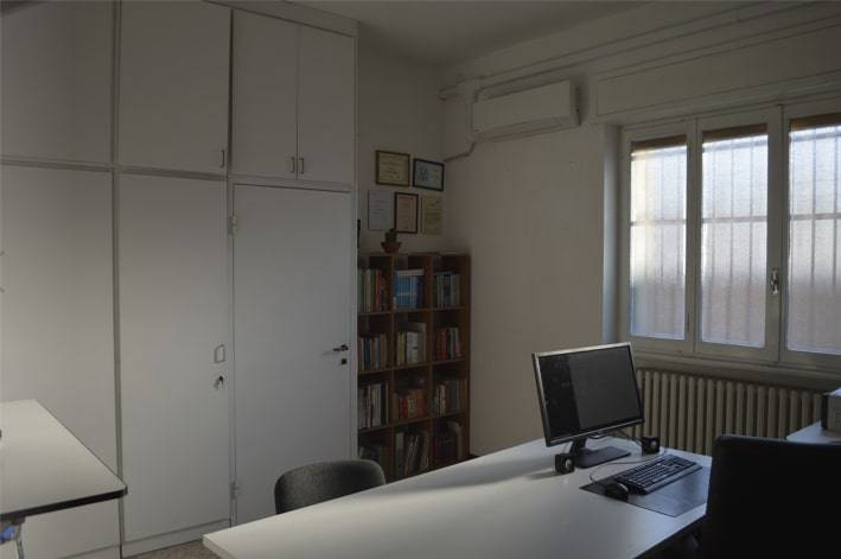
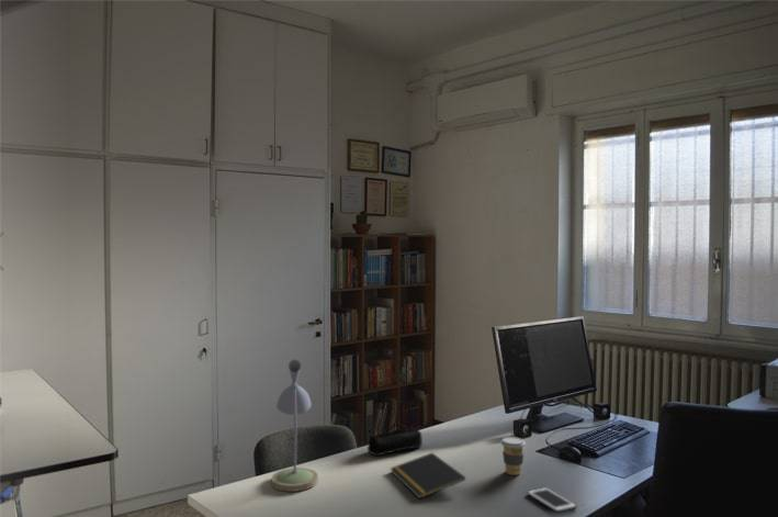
+ pencil case [367,422,424,457]
+ desk lamp [270,359,319,493]
+ coffee cup [500,436,527,476]
+ notepad [390,451,466,499]
+ cell phone [527,486,578,514]
